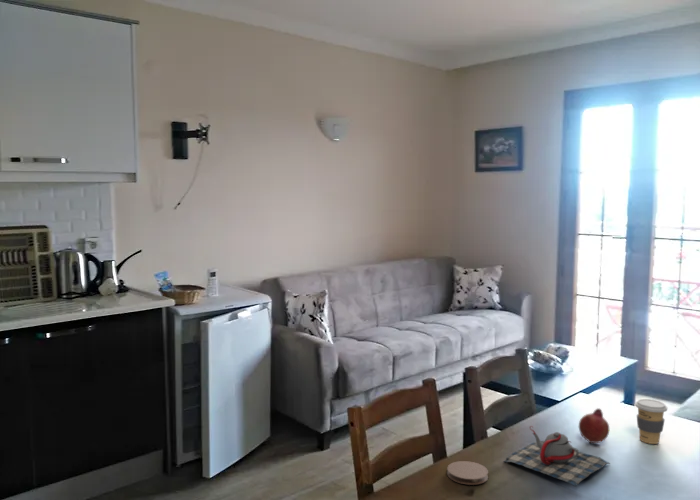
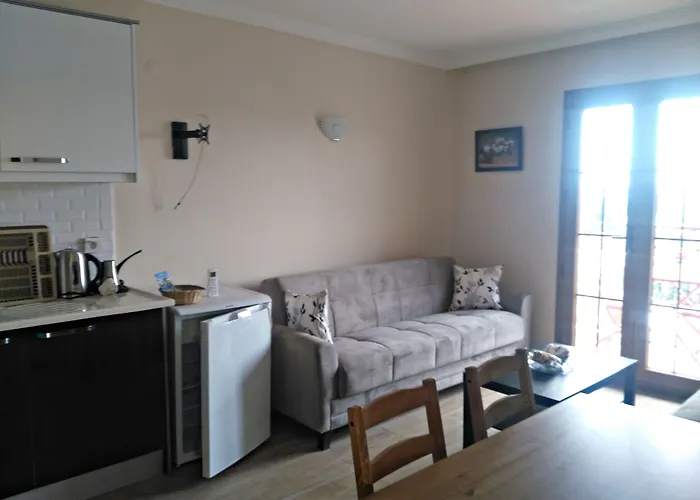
- teapot [504,425,611,488]
- coaster [446,460,489,486]
- coffee cup [634,398,668,445]
- fruit [578,407,610,444]
